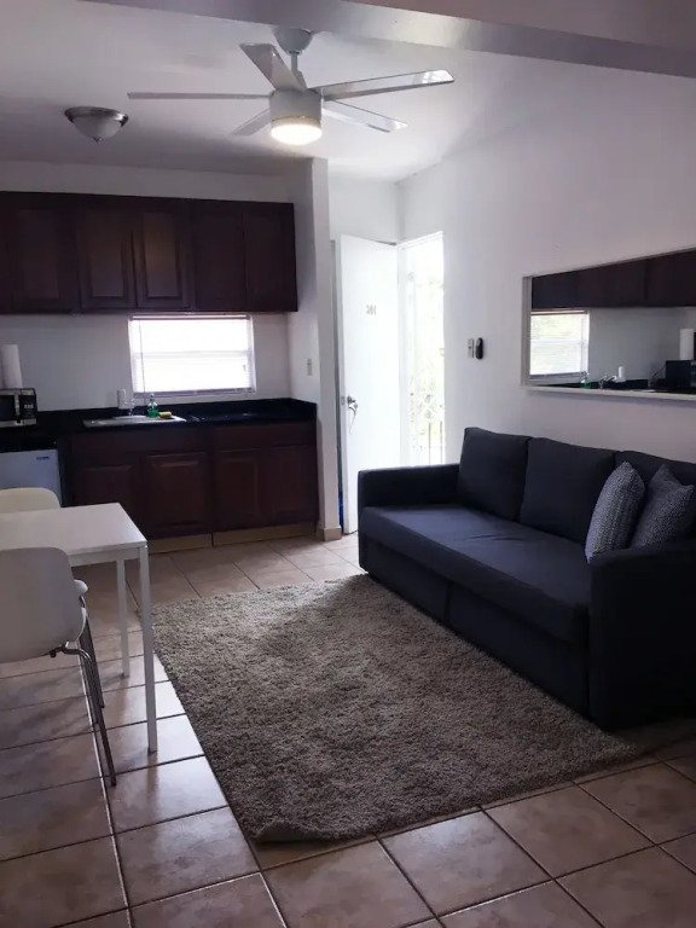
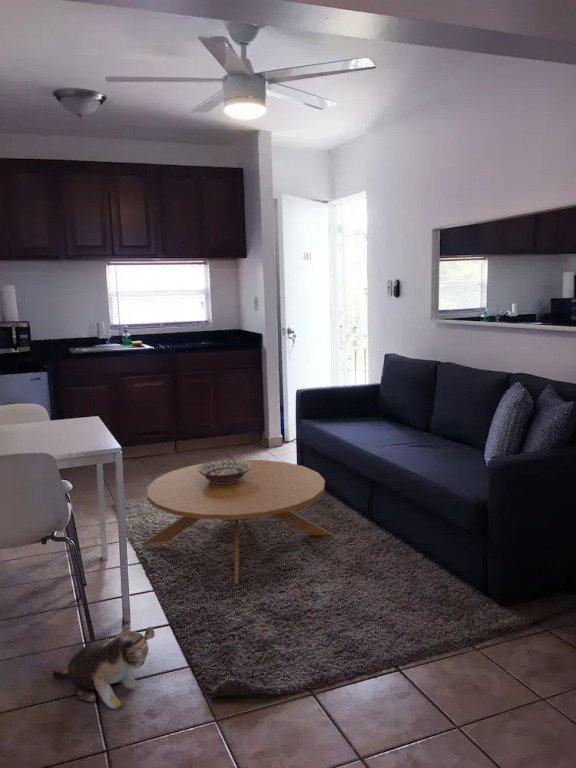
+ plush toy [52,626,156,710]
+ coffee table [141,459,333,584]
+ decorative bowl [197,459,251,484]
